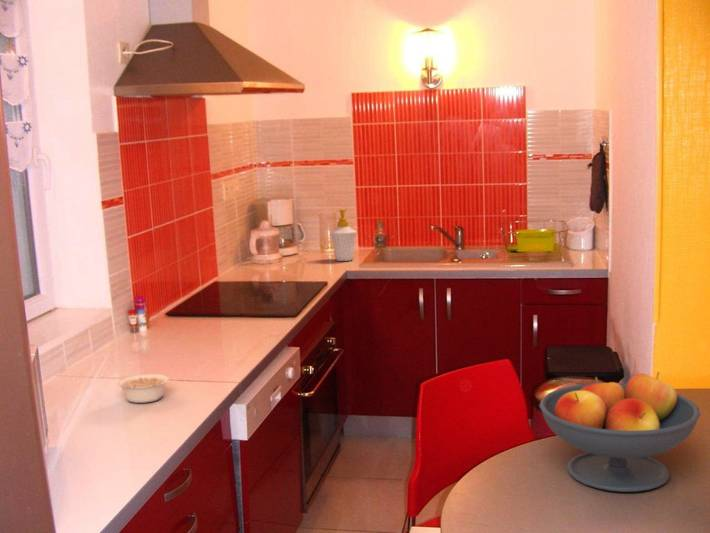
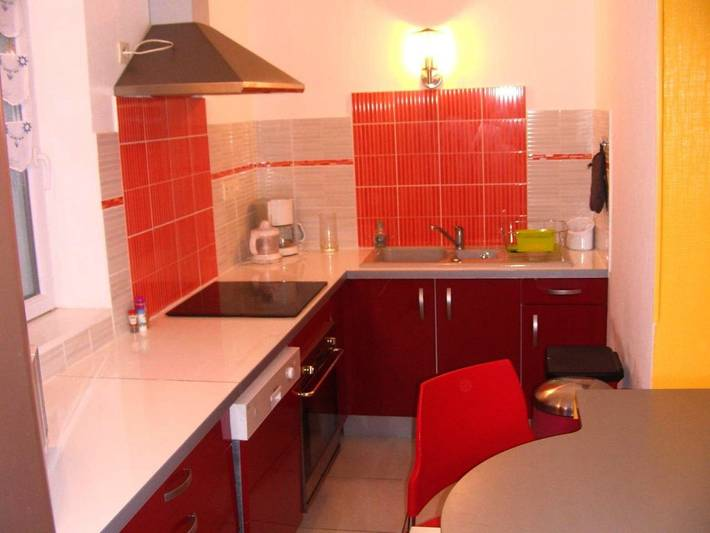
- soap bottle [329,208,357,262]
- fruit bowl [538,371,701,493]
- legume [116,373,170,404]
